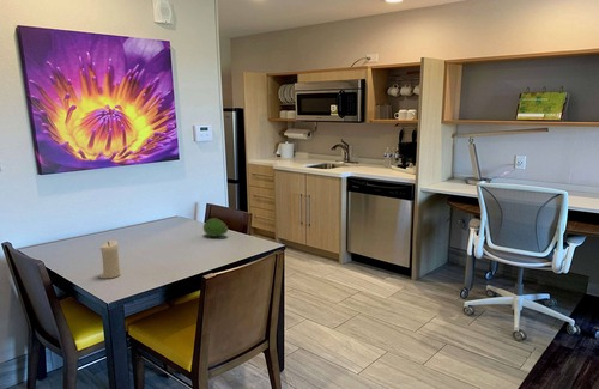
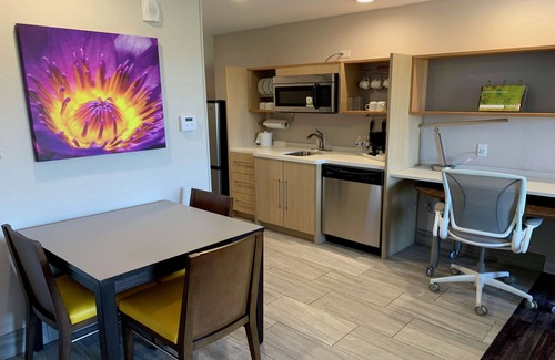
- fruit [202,217,229,238]
- candle [98,239,121,280]
